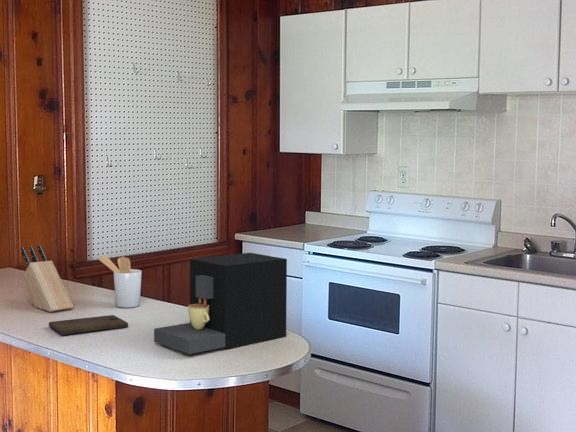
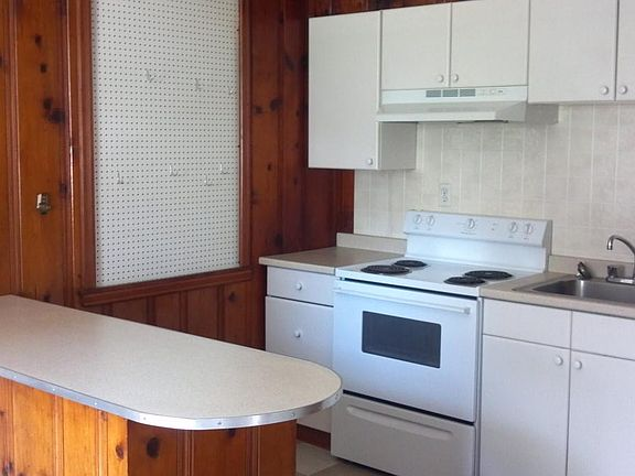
- coffee maker [153,252,288,355]
- utensil holder [97,255,143,309]
- cutting board [48,314,129,336]
- knife block [20,244,75,313]
